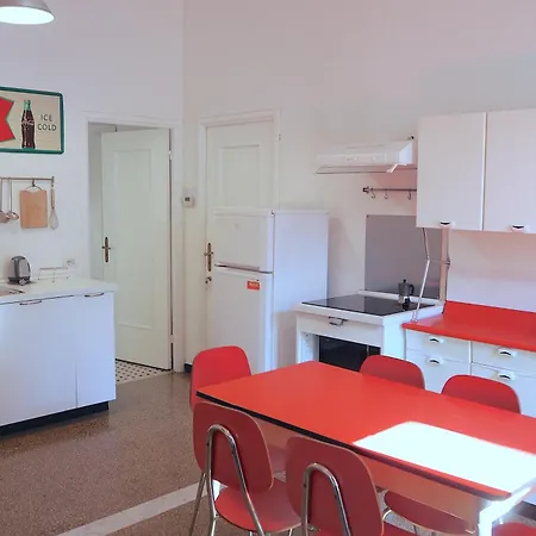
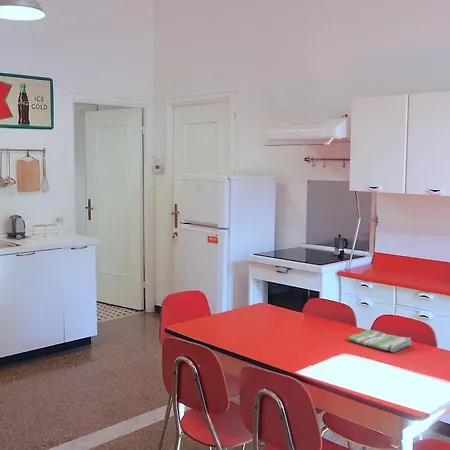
+ dish towel [347,329,413,353]
